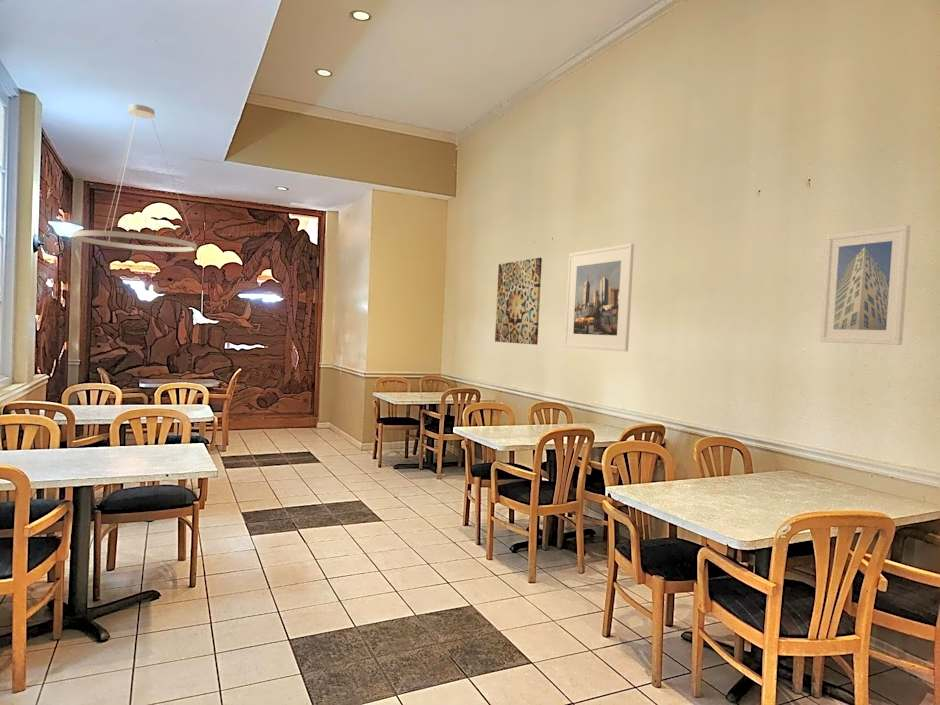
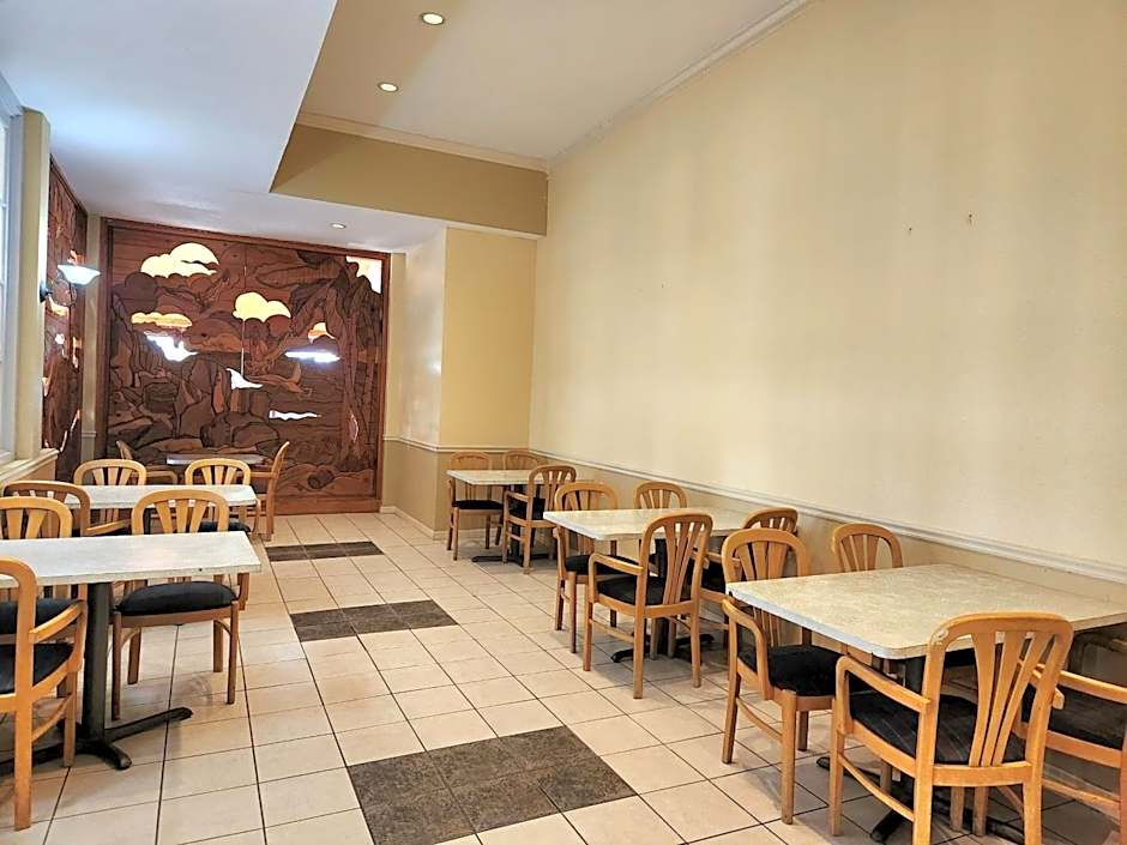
- wall art [494,257,543,346]
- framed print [819,224,911,346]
- pendant light [72,103,198,253]
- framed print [563,243,635,352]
